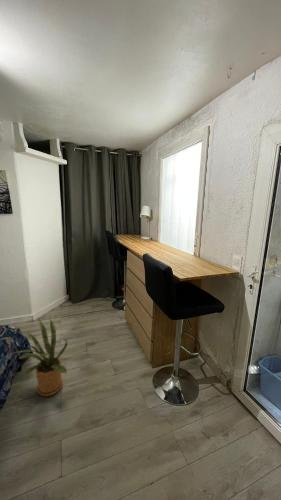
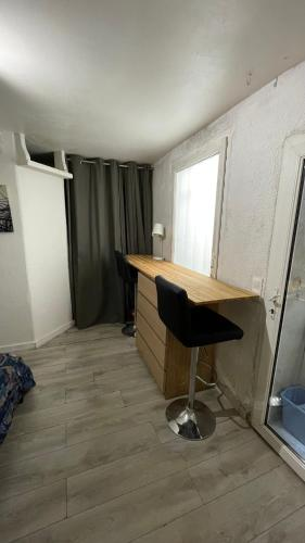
- house plant [15,316,68,397]
